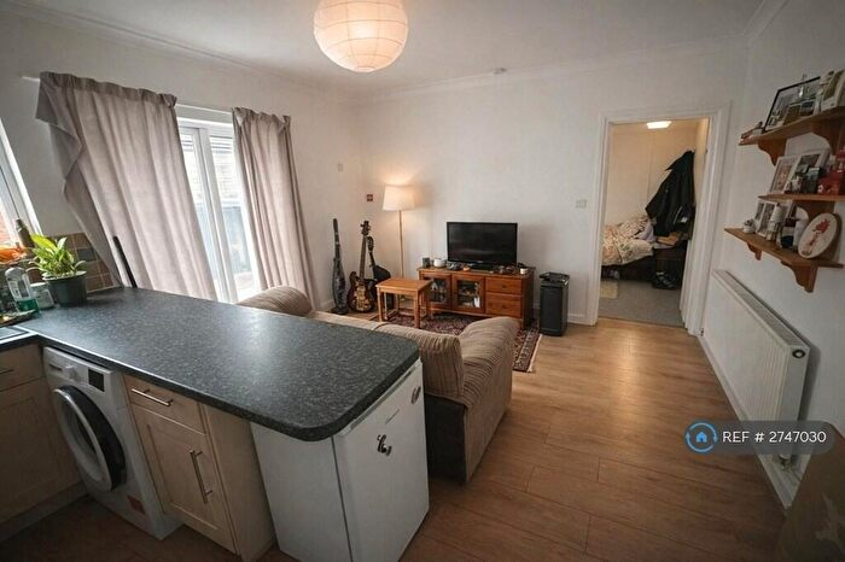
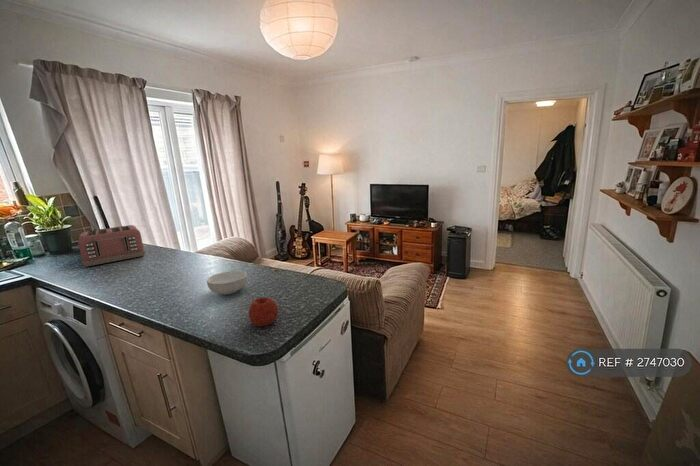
+ fruit [248,296,279,327]
+ toaster [77,224,146,268]
+ cereal bowl [206,270,248,296]
